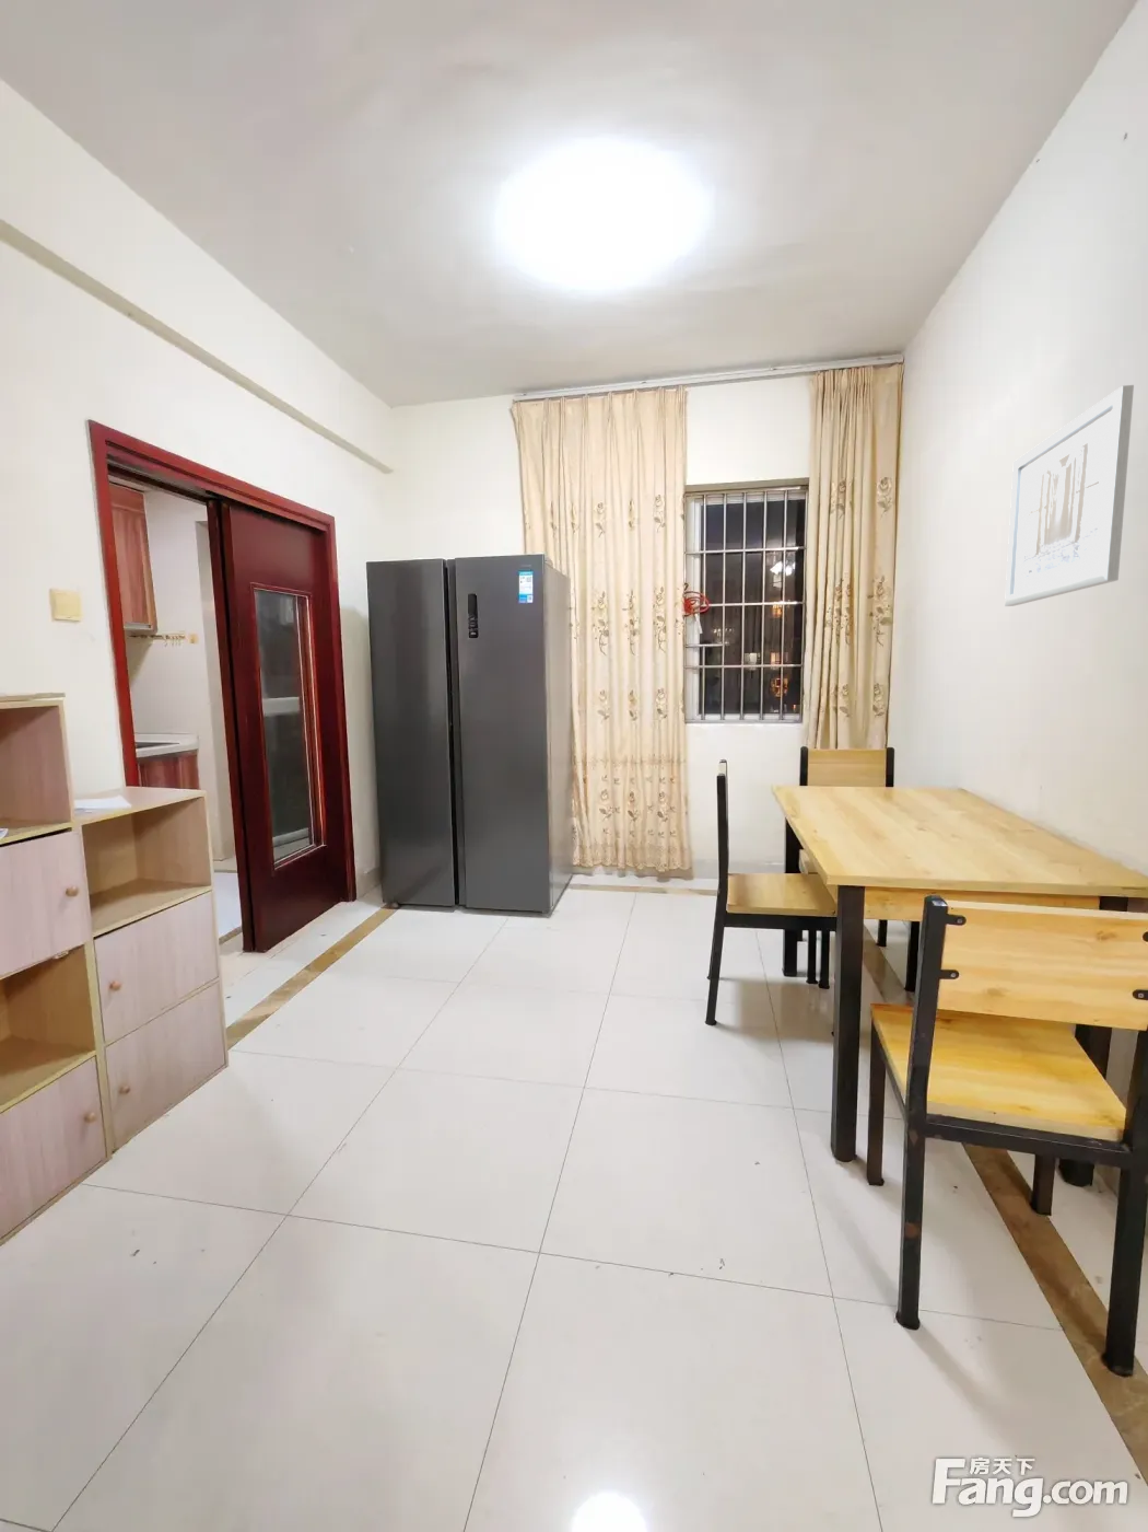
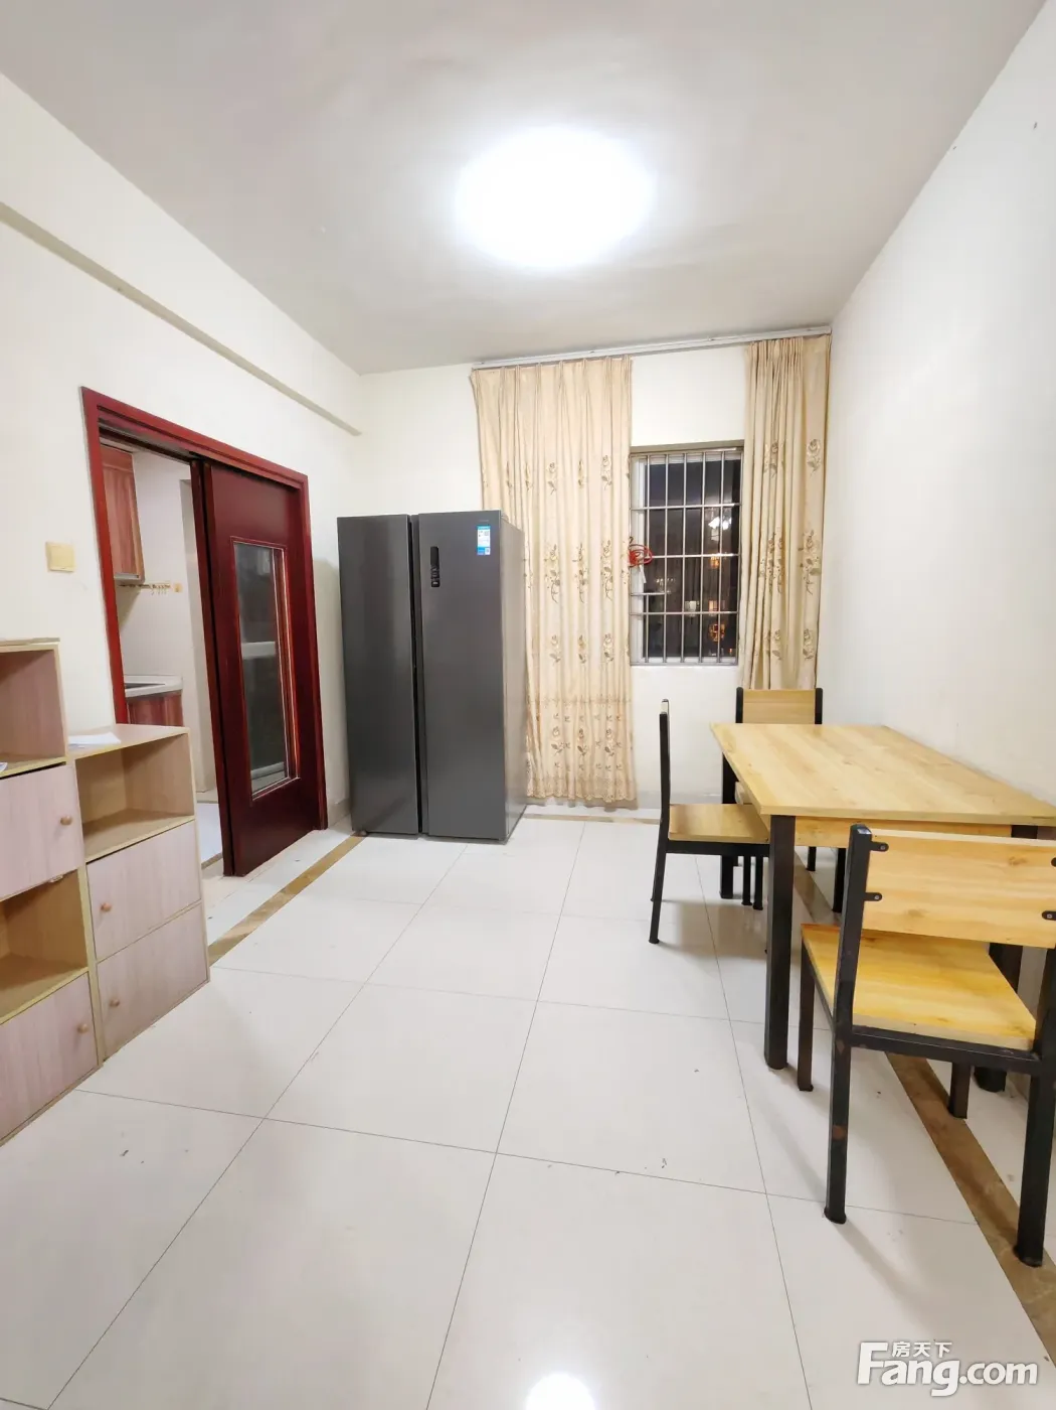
- wall art [1003,384,1135,607]
